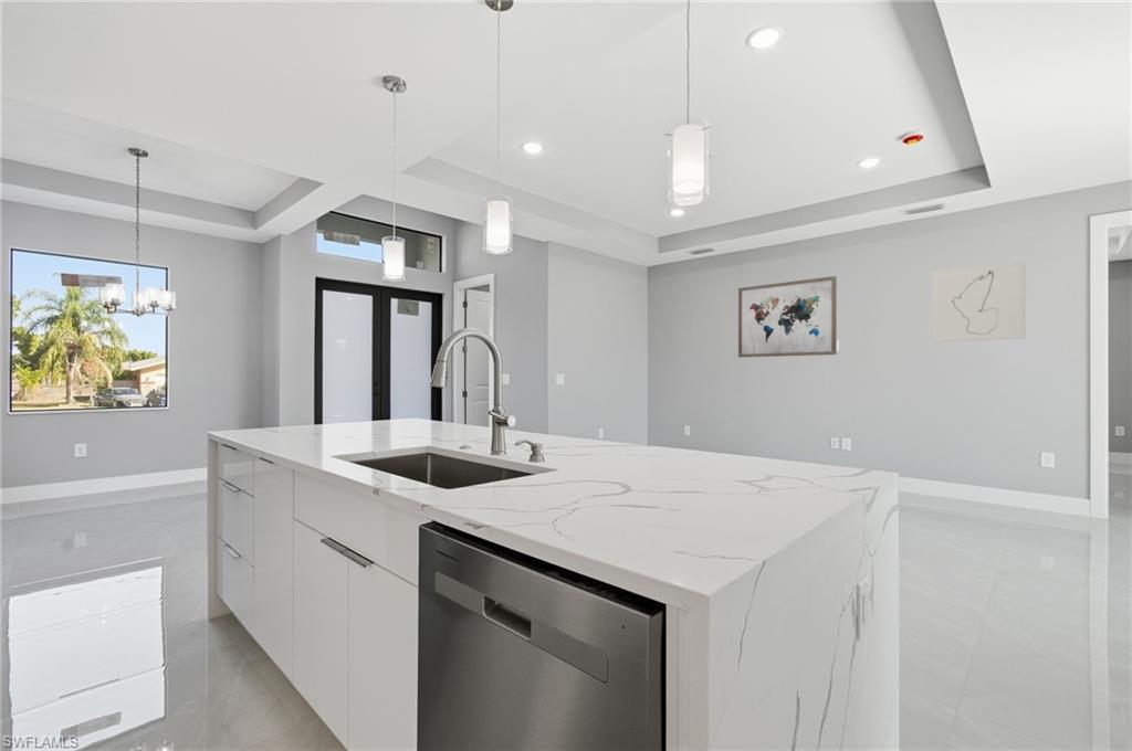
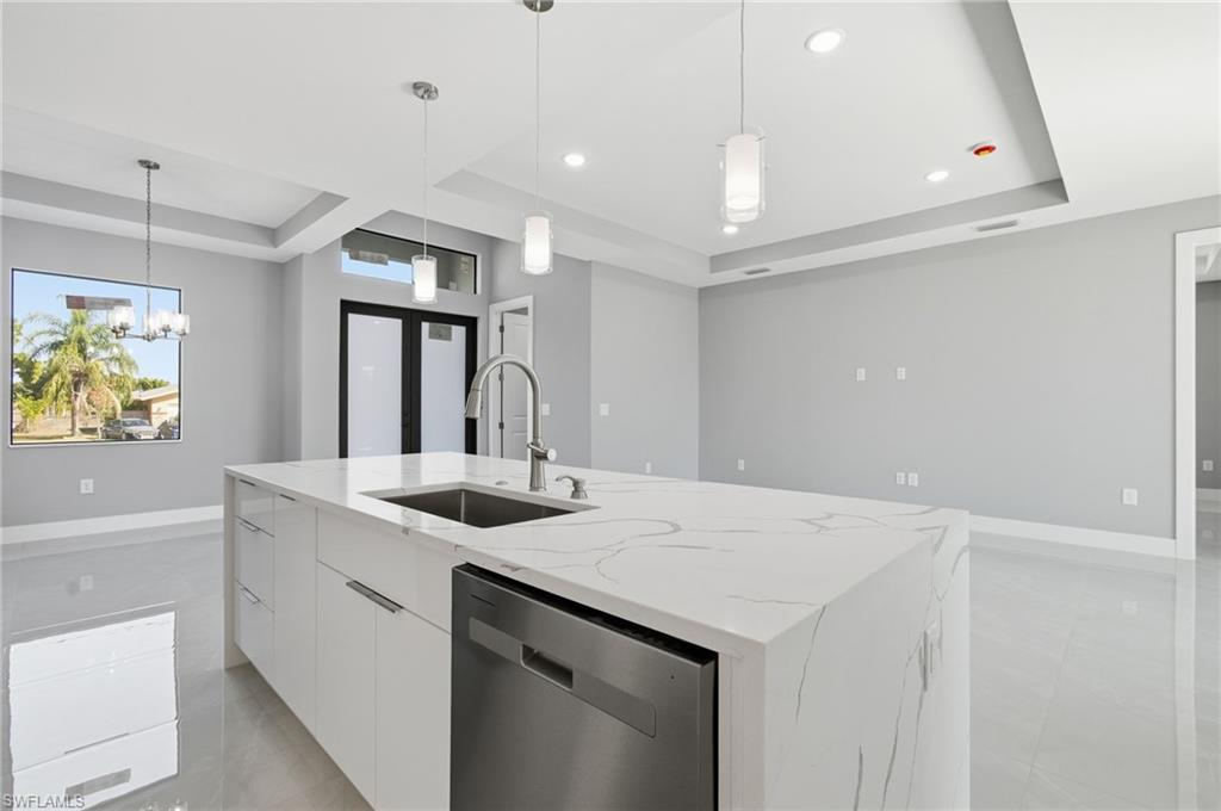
- wall art [931,261,1026,343]
- wall art [737,275,837,358]
